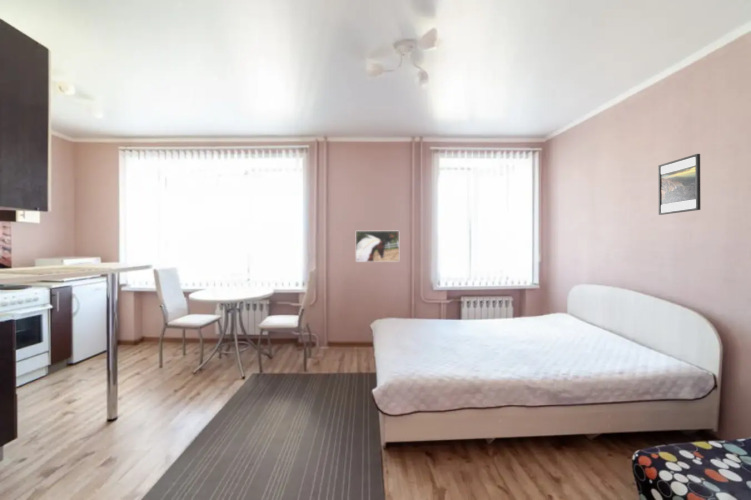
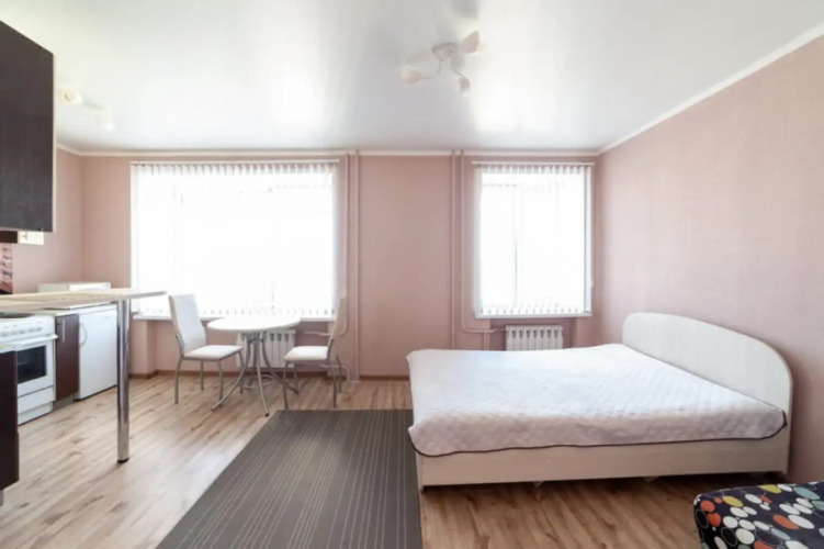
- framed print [657,153,701,216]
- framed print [355,230,400,263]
